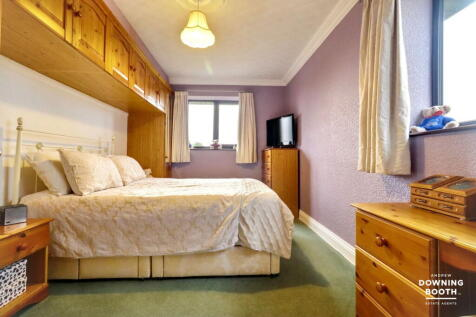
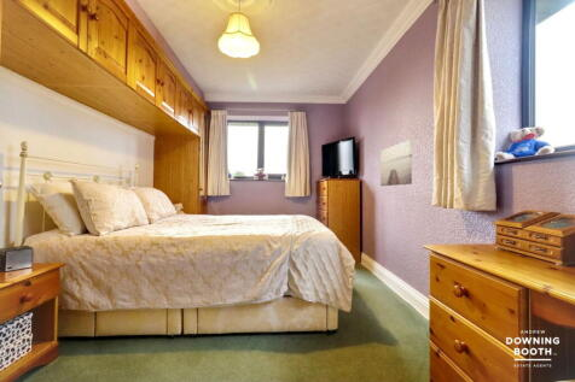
+ wall art [379,139,413,187]
